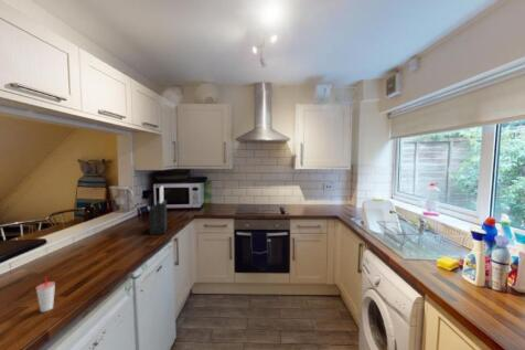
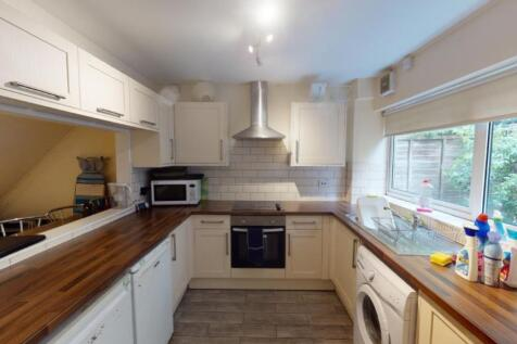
- knife block [147,184,168,236]
- cup [35,276,56,314]
